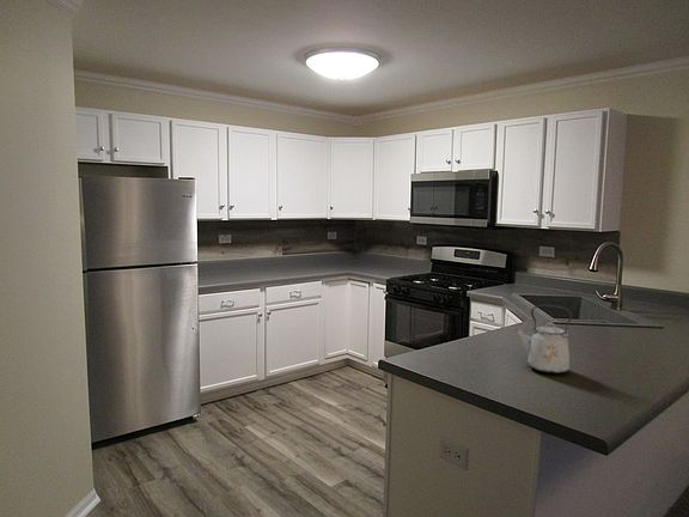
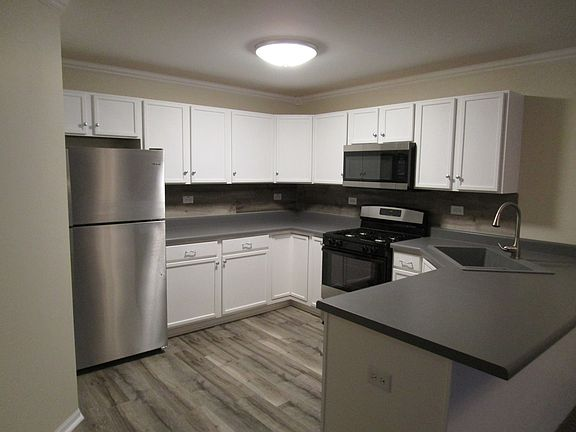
- kettle [513,304,573,375]
